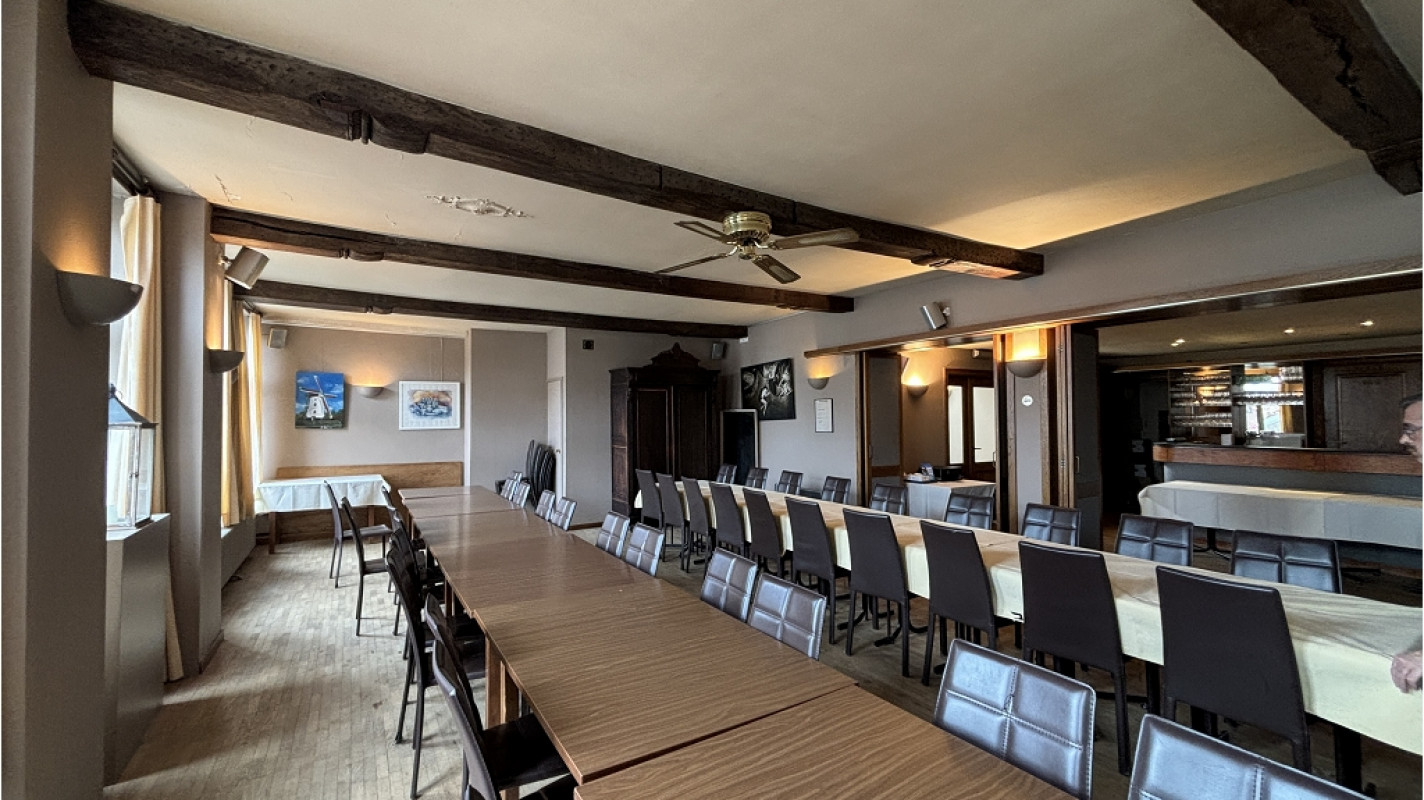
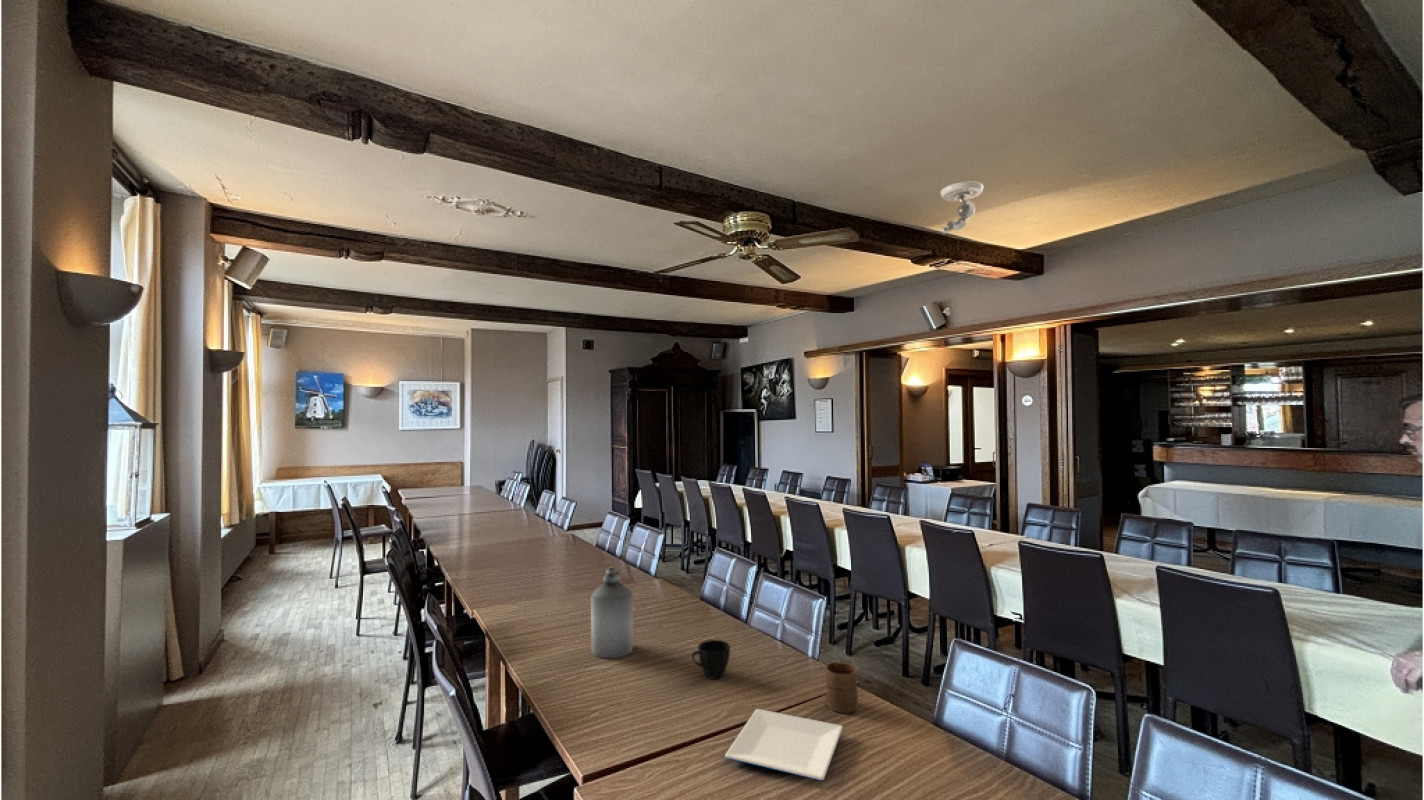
+ security camera [939,180,984,235]
+ cup [690,639,731,680]
+ plate [724,708,844,782]
+ bottle [590,565,634,659]
+ cup [824,661,859,714]
